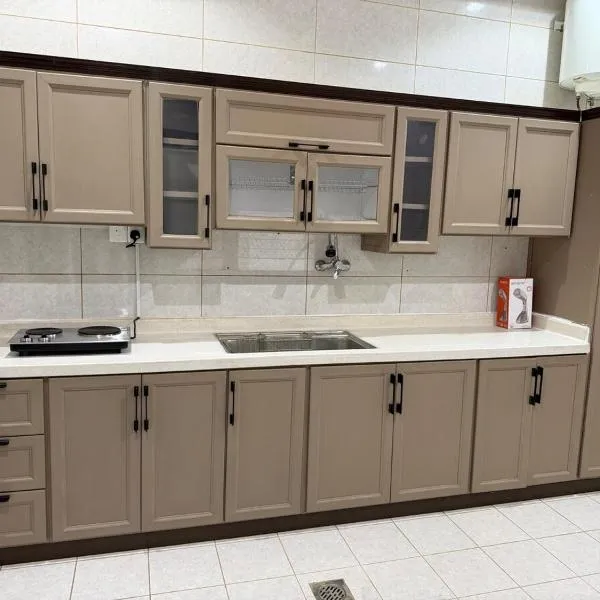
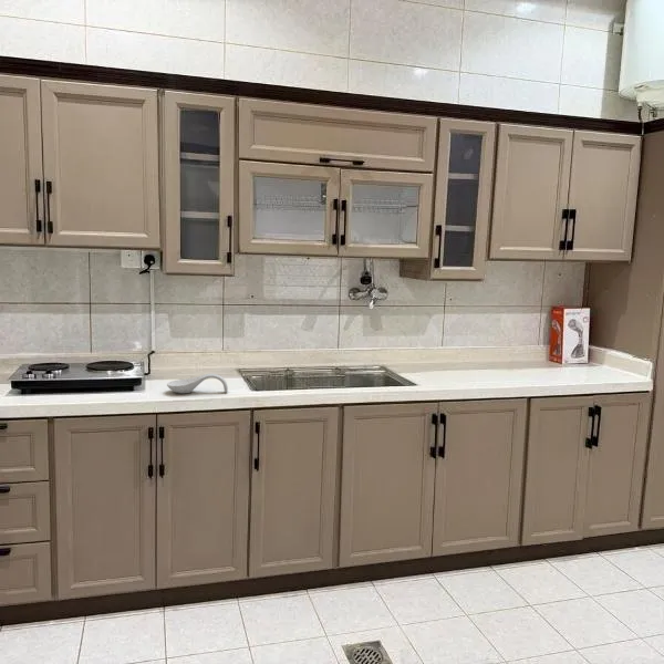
+ spoon rest [166,373,229,394]
